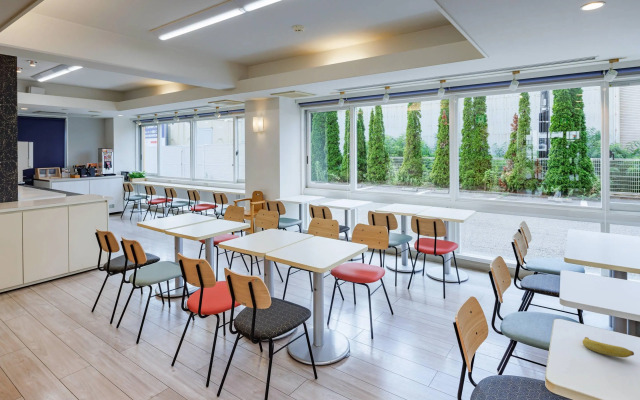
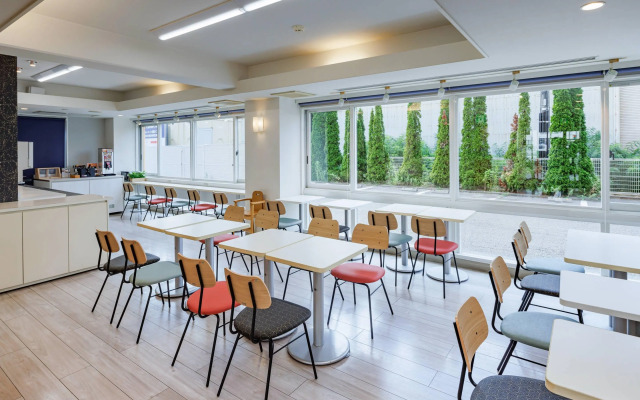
- banana [582,336,635,358]
